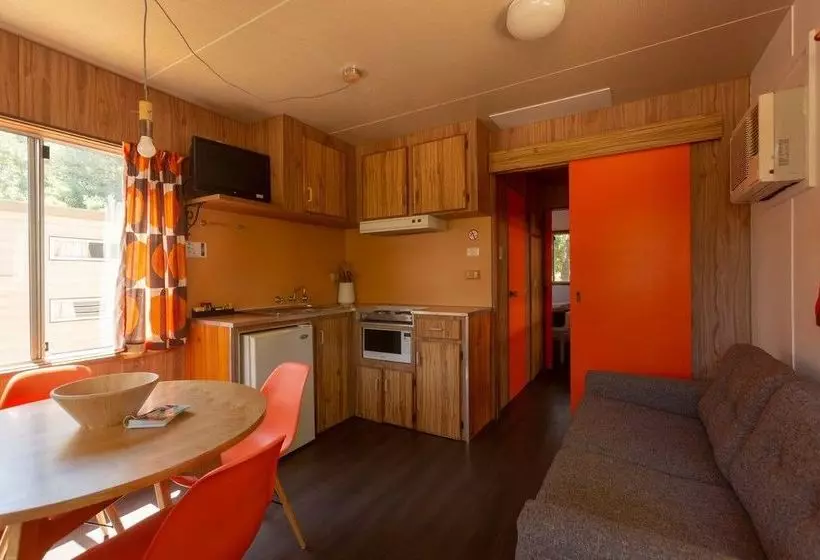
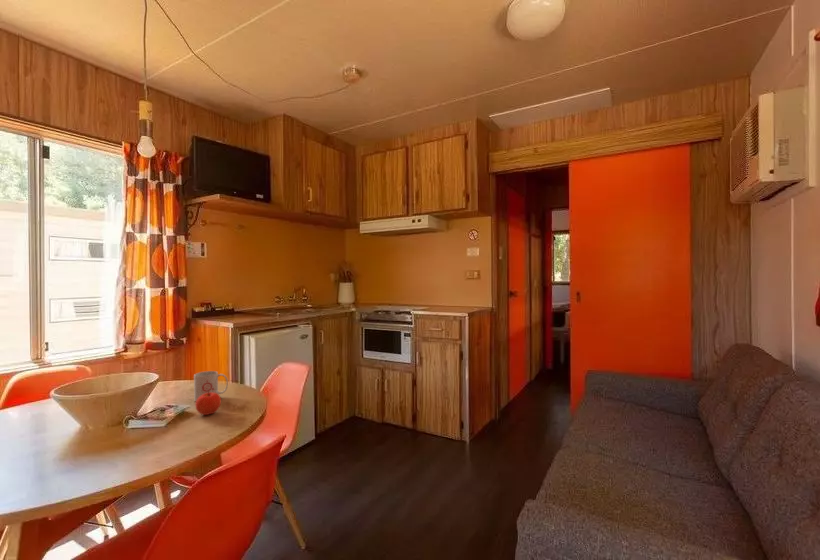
+ mug [193,370,229,402]
+ apple [194,391,222,416]
